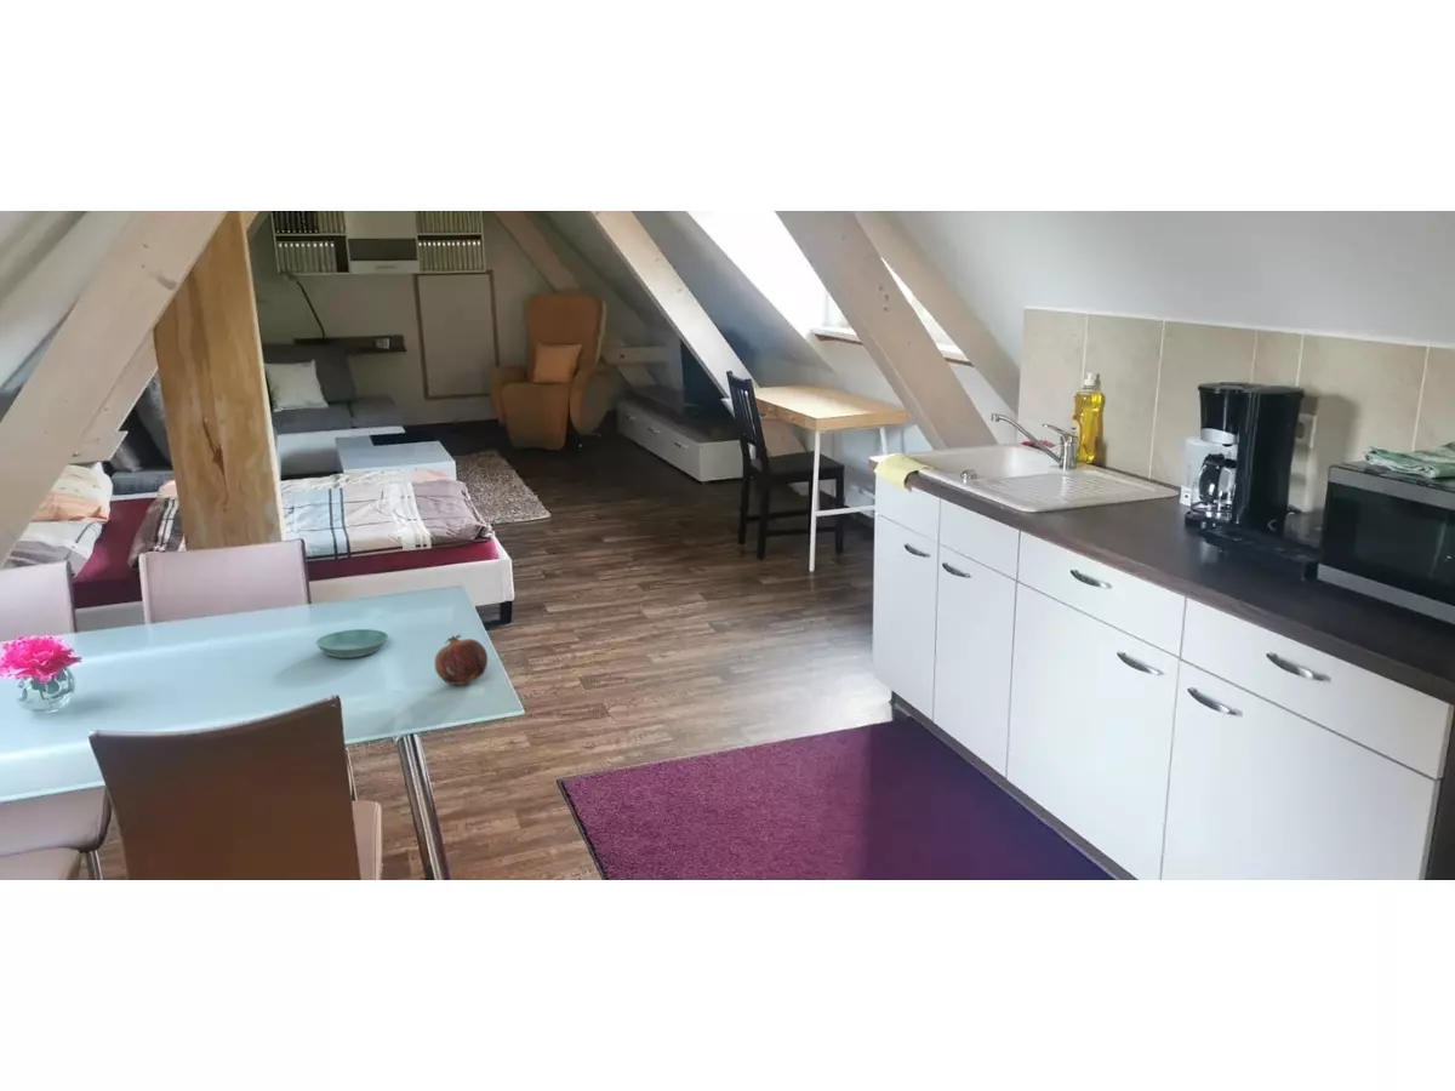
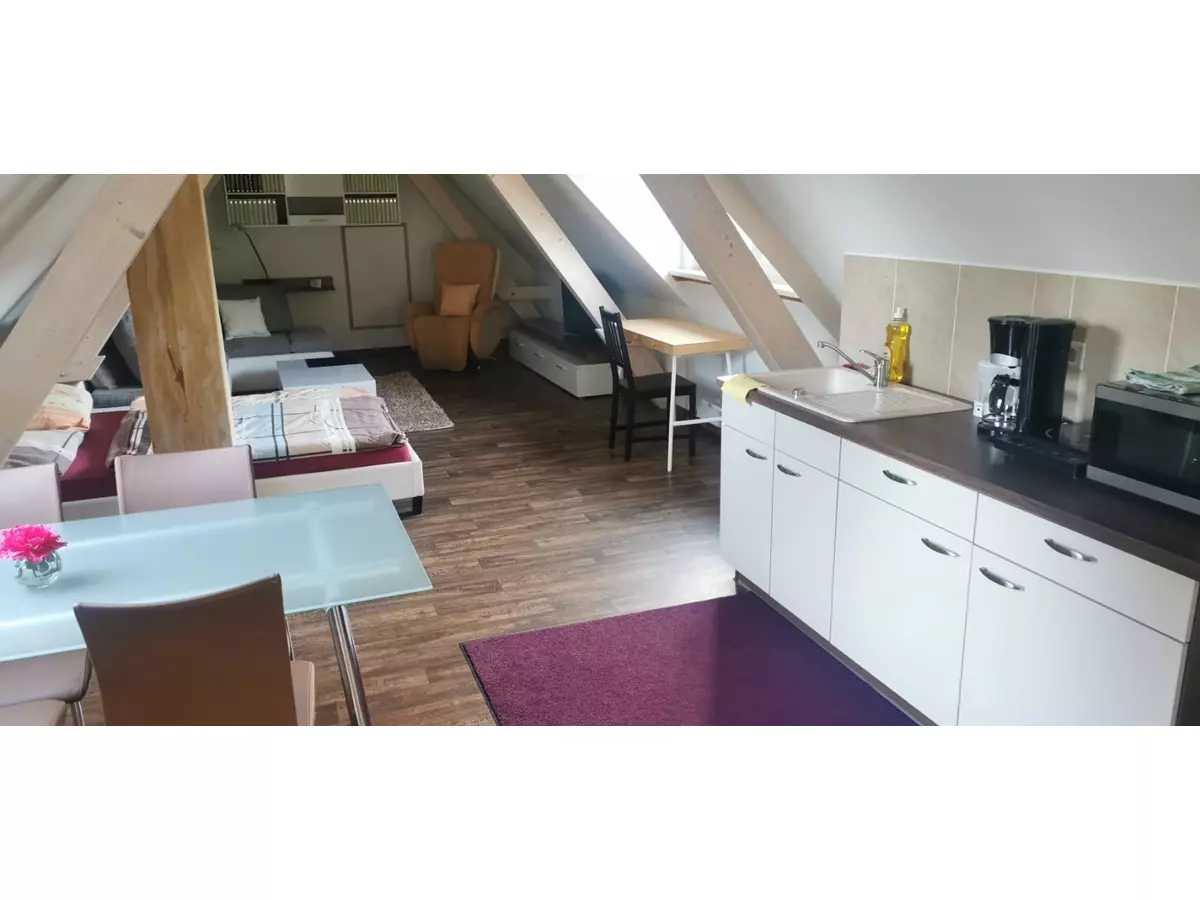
- saucer [315,628,389,659]
- fruit [434,633,489,686]
